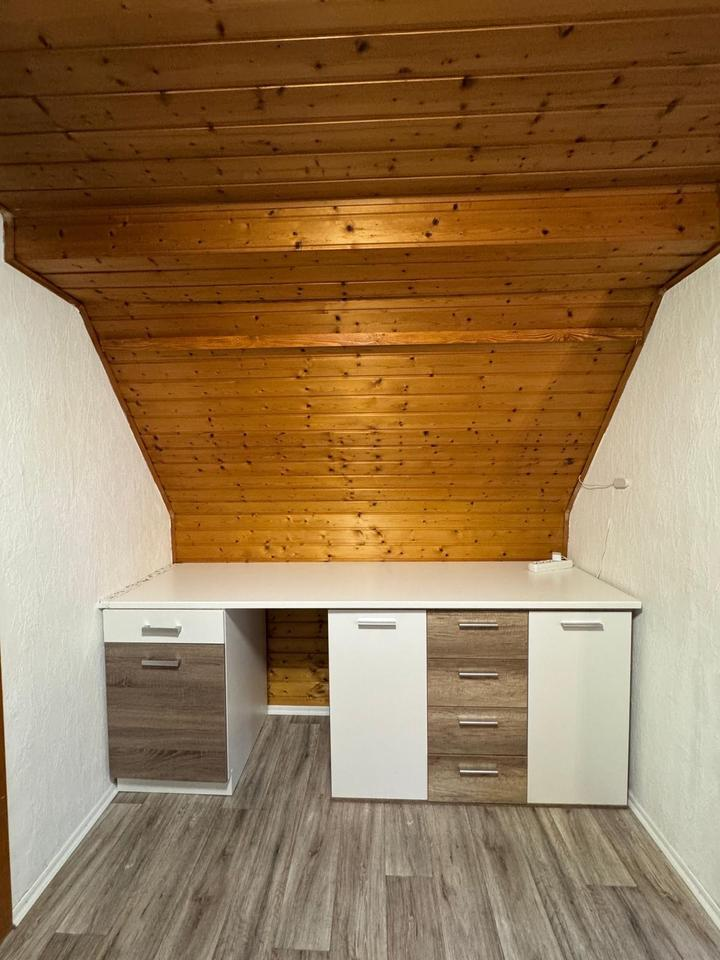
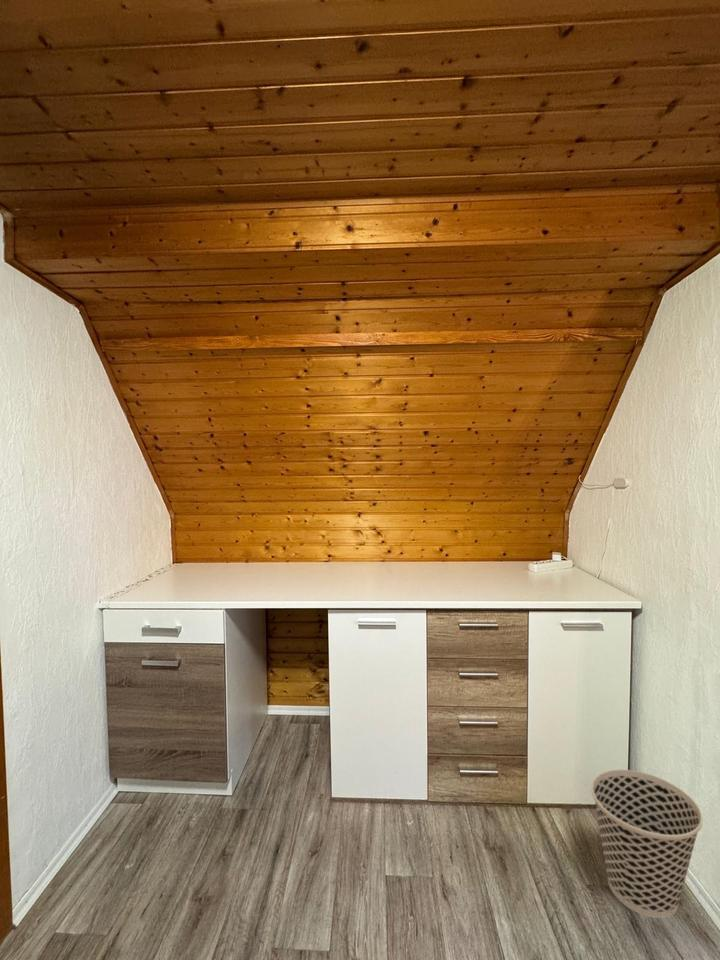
+ wastebasket [591,769,704,919]
